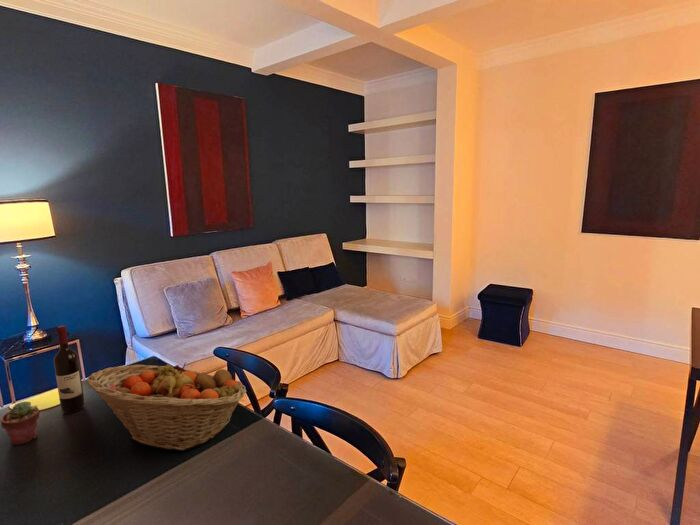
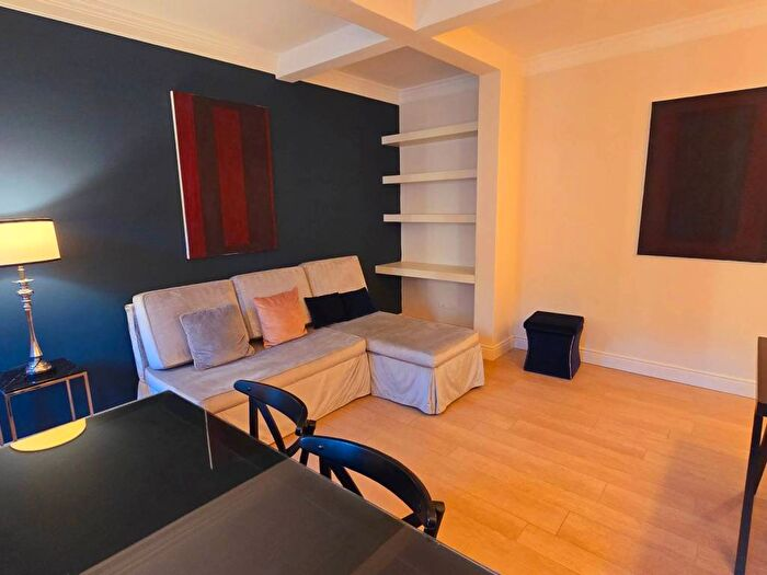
- potted succulent [0,401,40,446]
- fruit basket [86,362,248,451]
- wine bottle [53,325,86,414]
